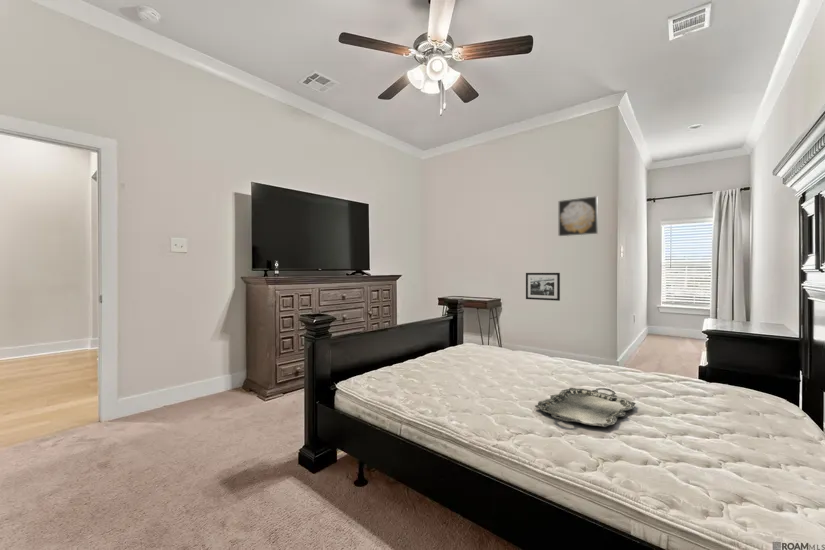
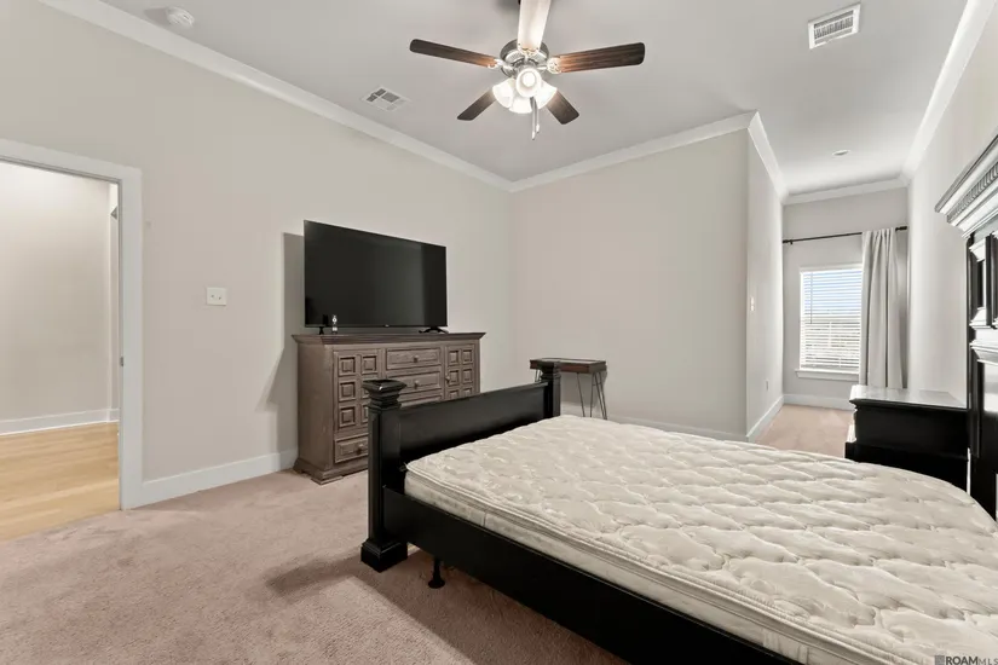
- picture frame [525,272,561,302]
- serving tray [534,387,637,428]
- wall art [558,195,599,237]
